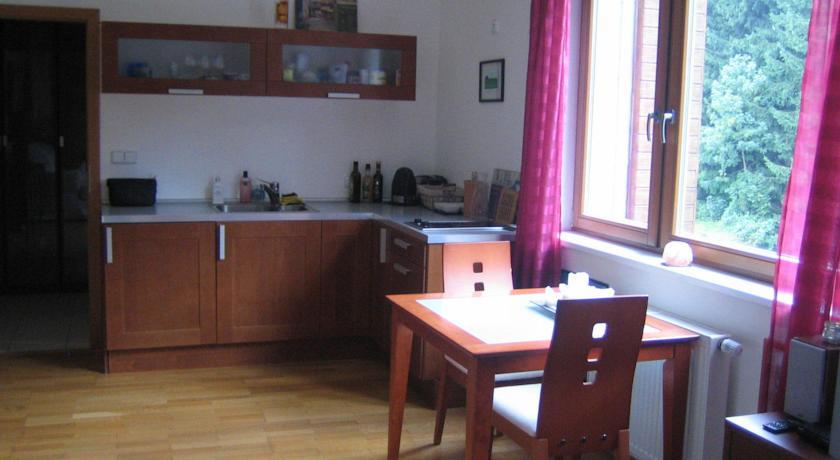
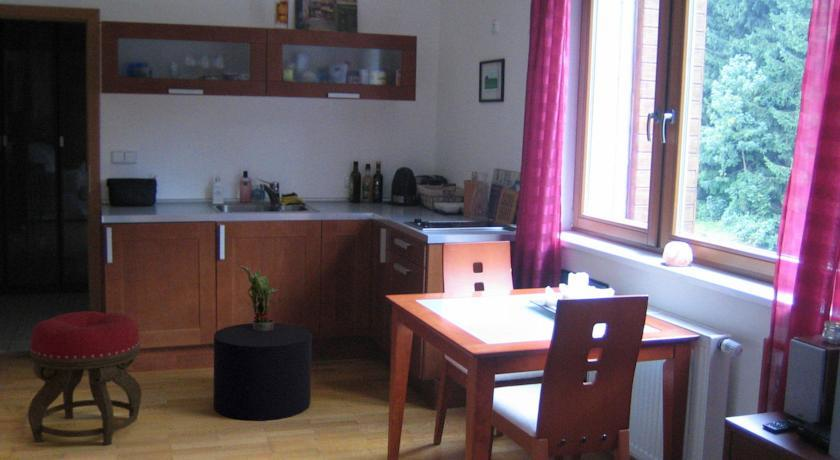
+ stool [27,310,143,446]
+ potted plant [239,265,280,331]
+ stool [213,322,313,422]
